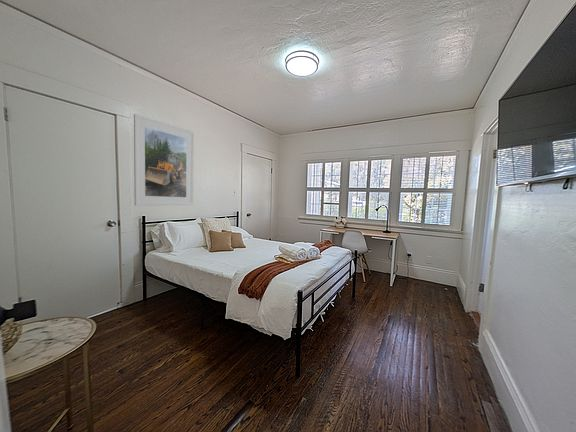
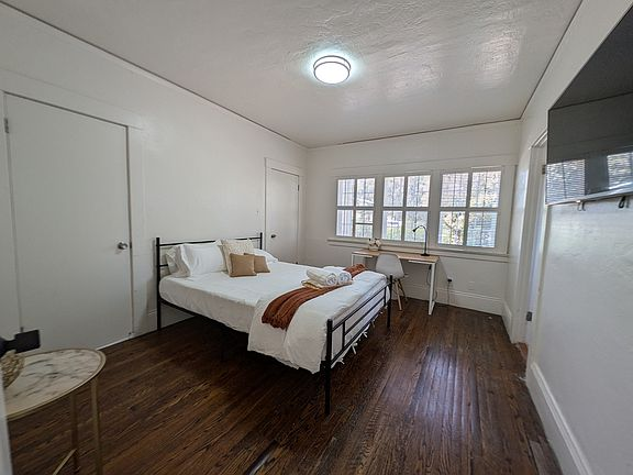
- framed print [133,113,195,206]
